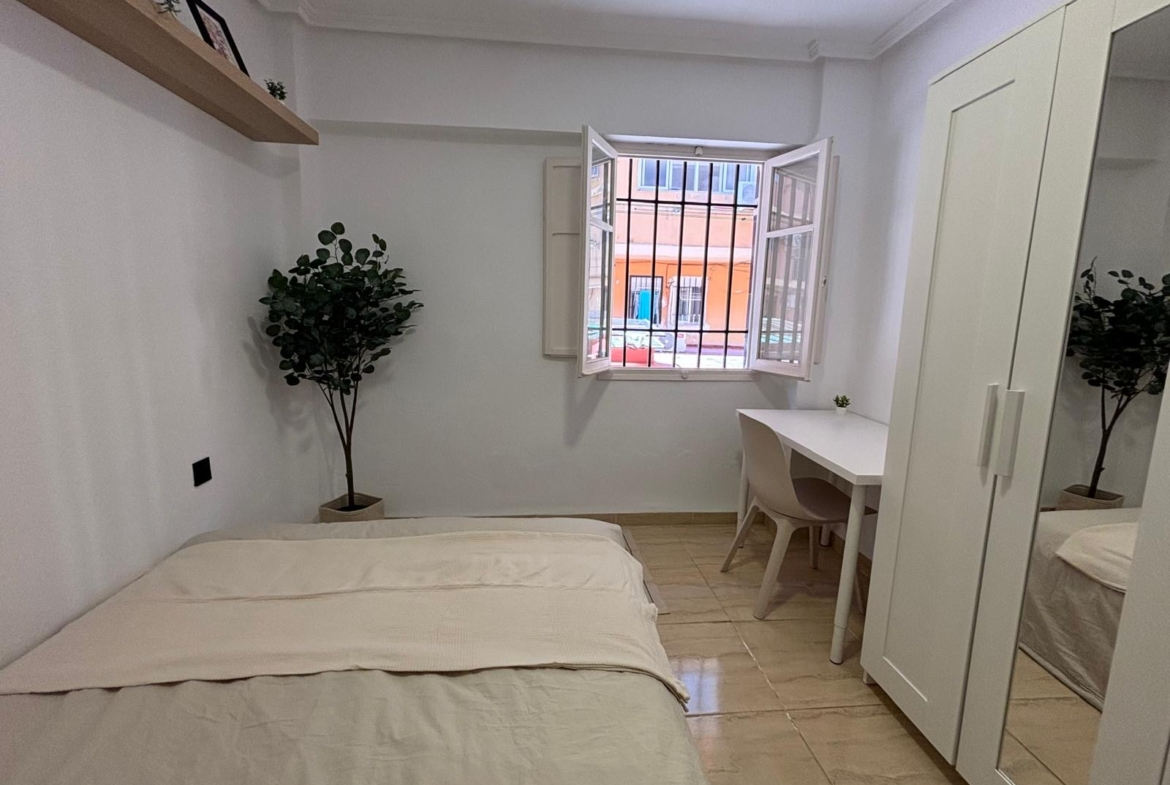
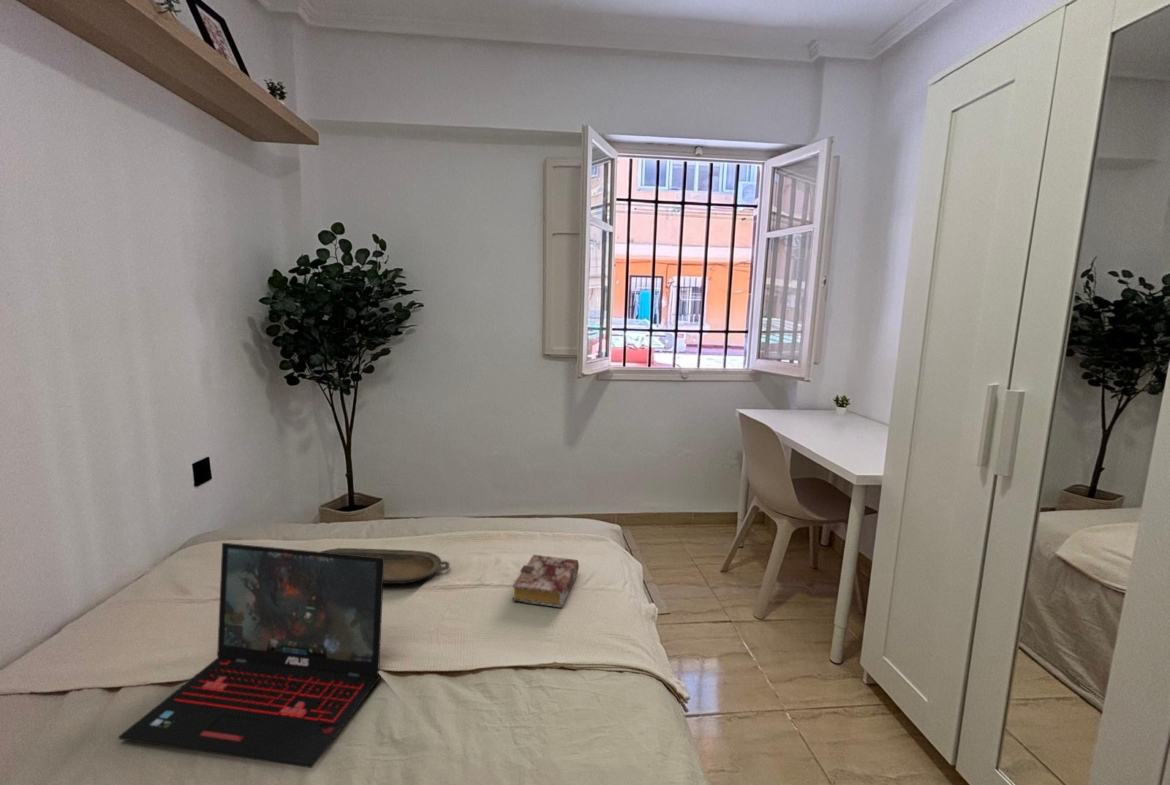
+ serving tray [320,547,451,585]
+ laptop [117,542,384,769]
+ book [512,554,580,608]
